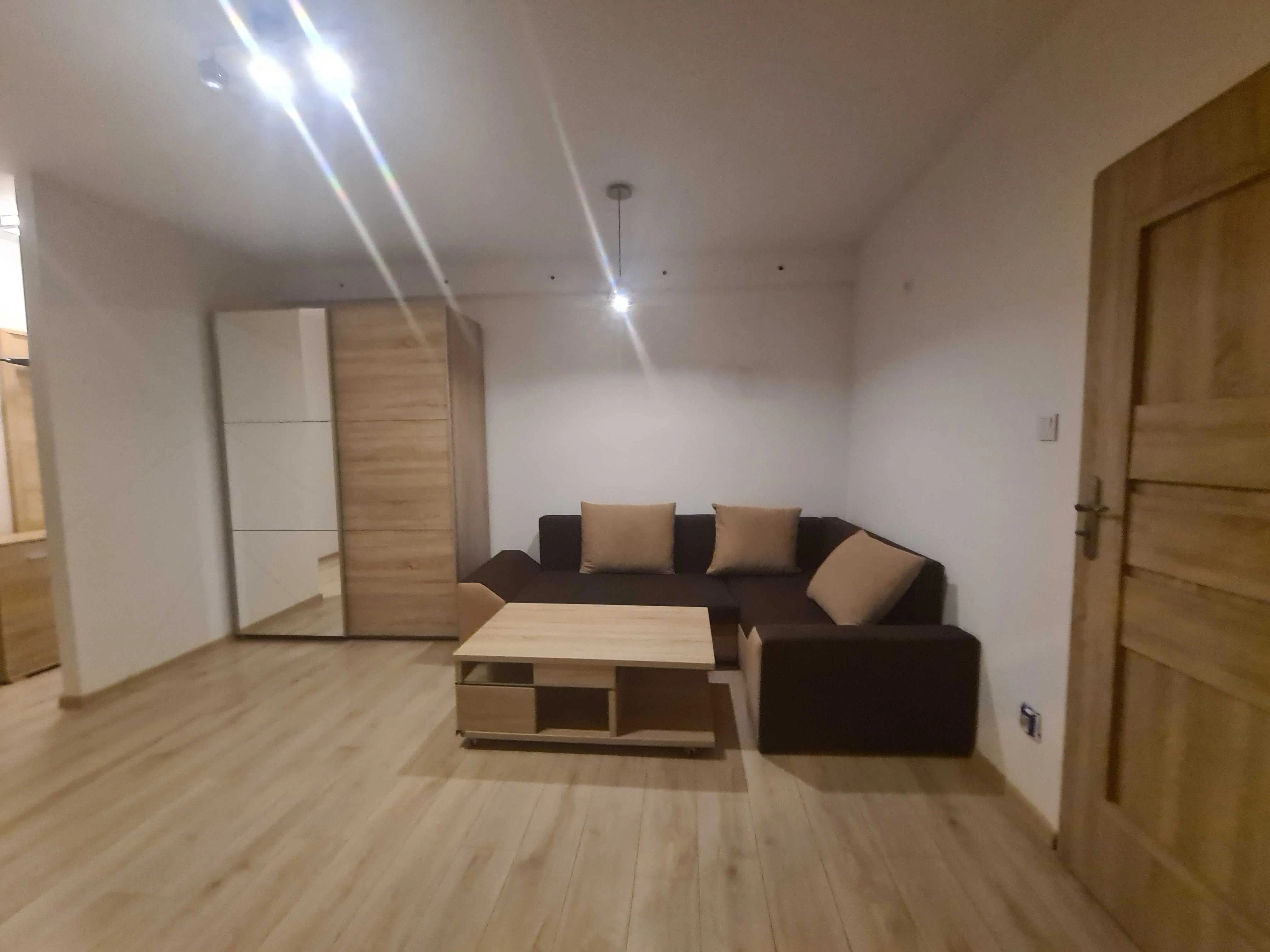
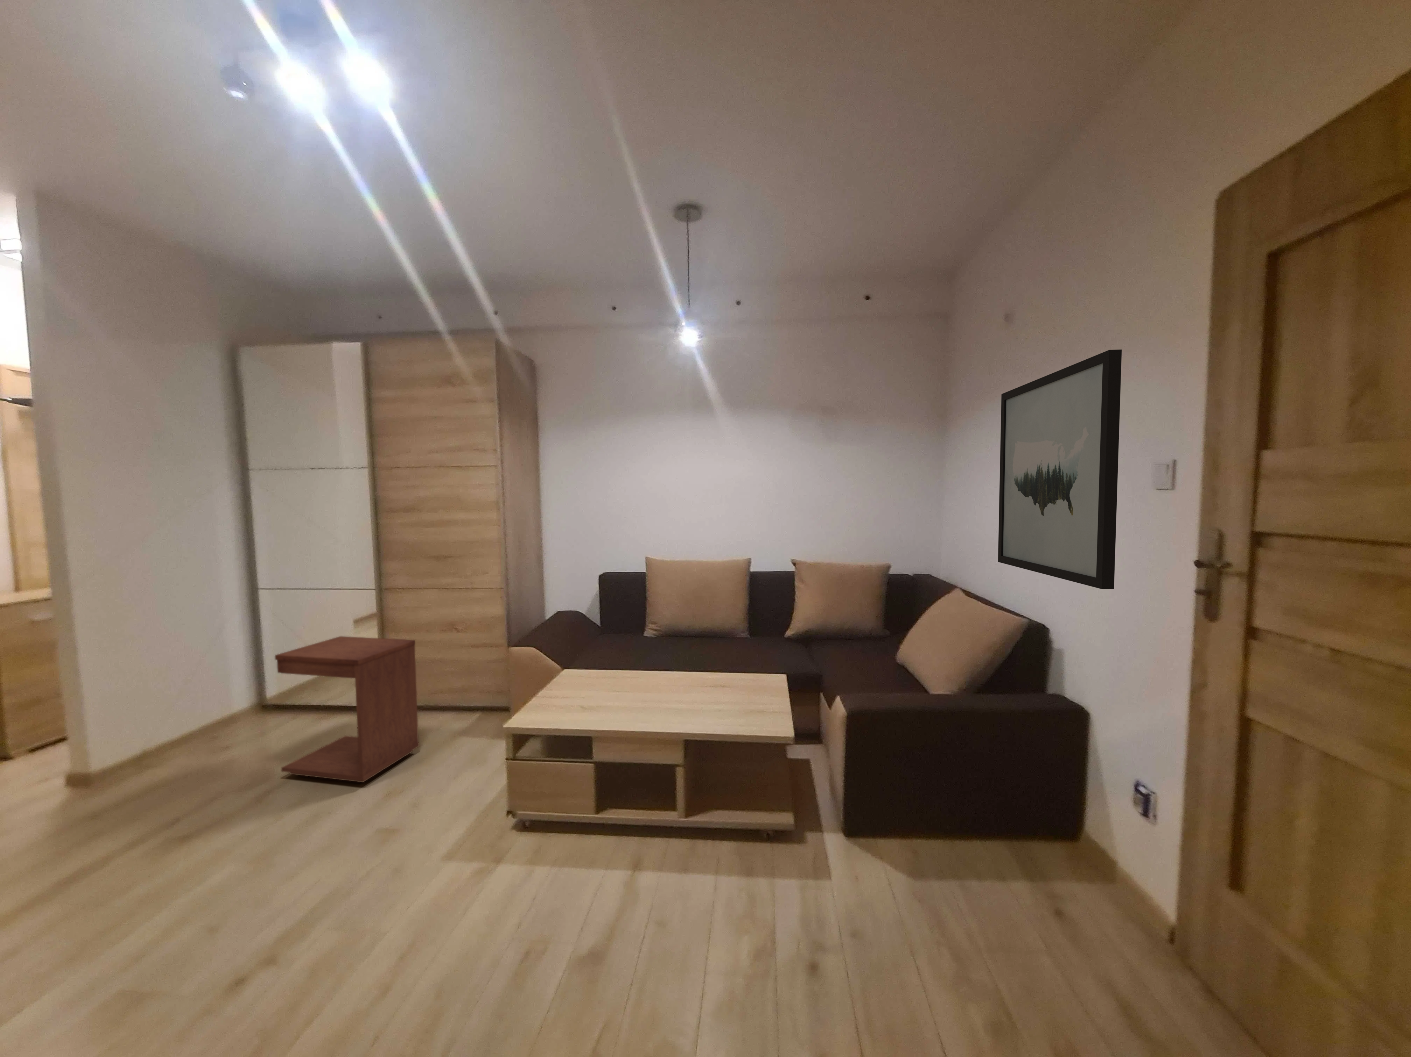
+ side table [274,636,420,783]
+ wall art [998,350,1122,590]
